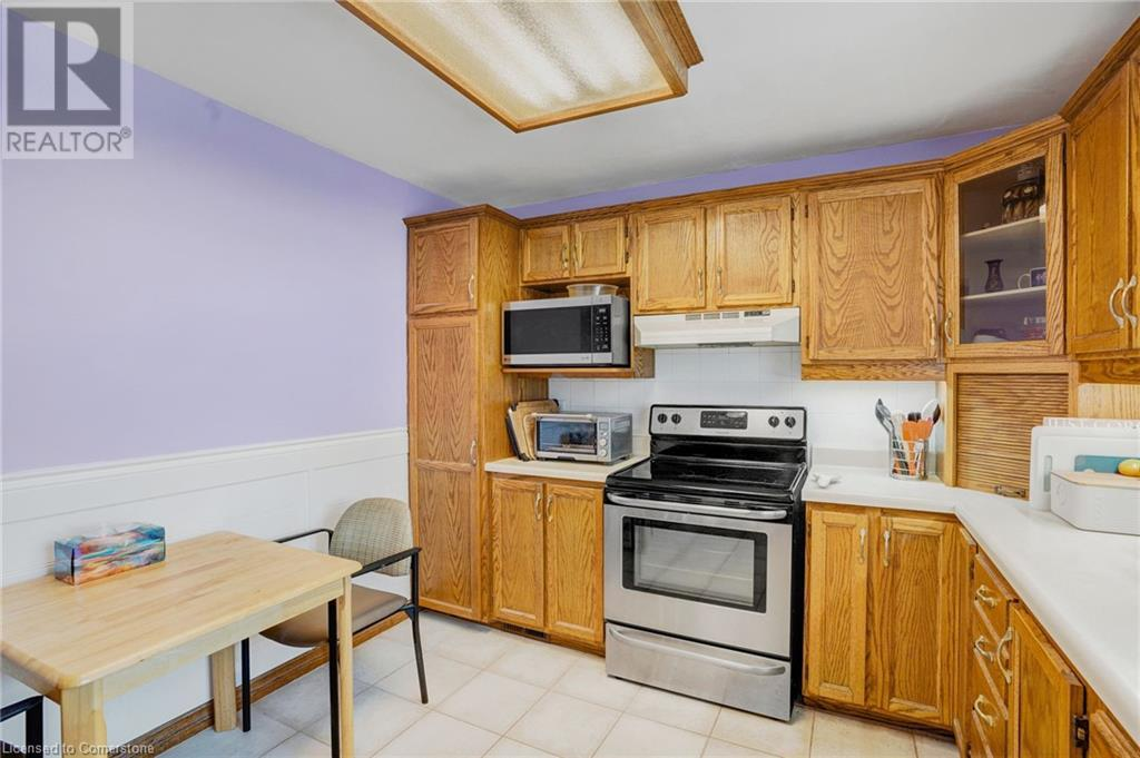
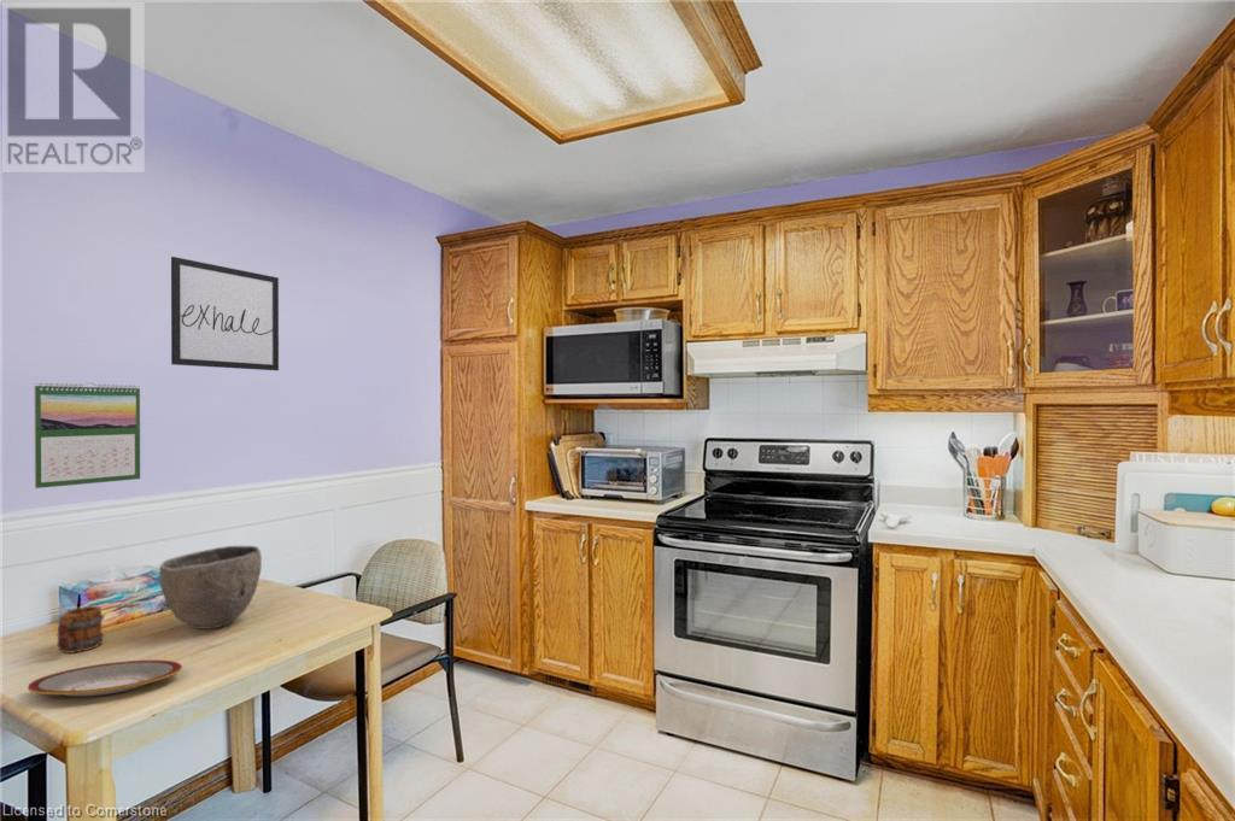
+ plate [27,659,183,697]
+ wall art [170,256,280,371]
+ bowl [158,545,263,631]
+ mug [55,605,106,655]
+ calendar [34,381,141,489]
